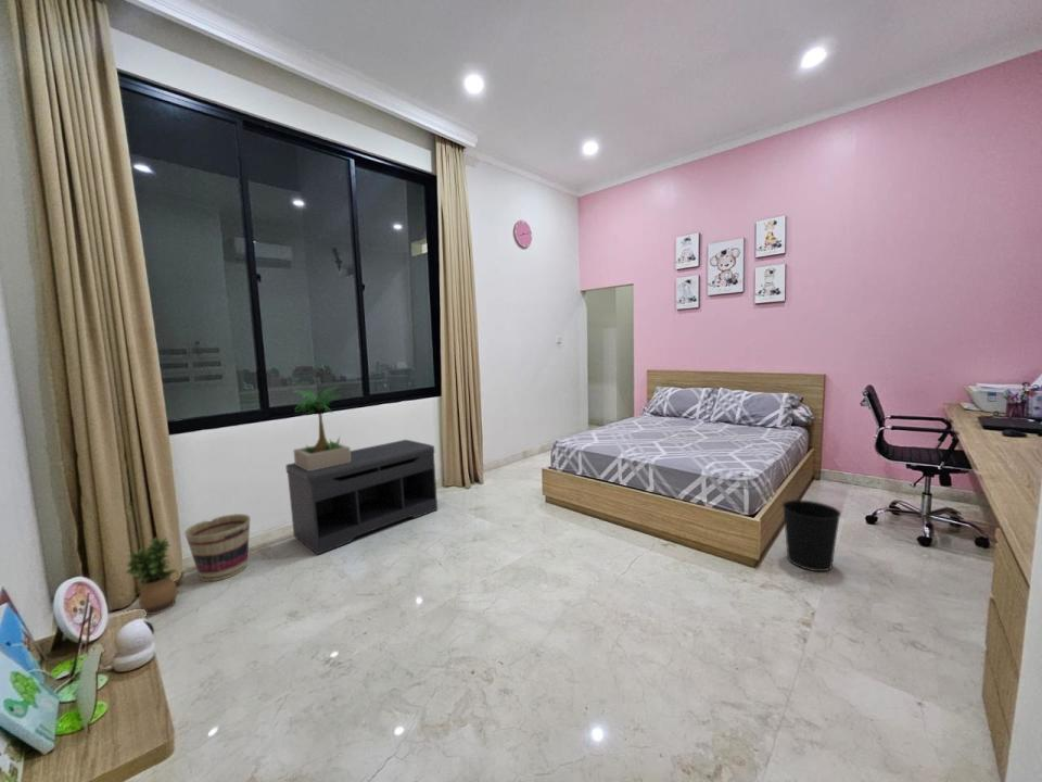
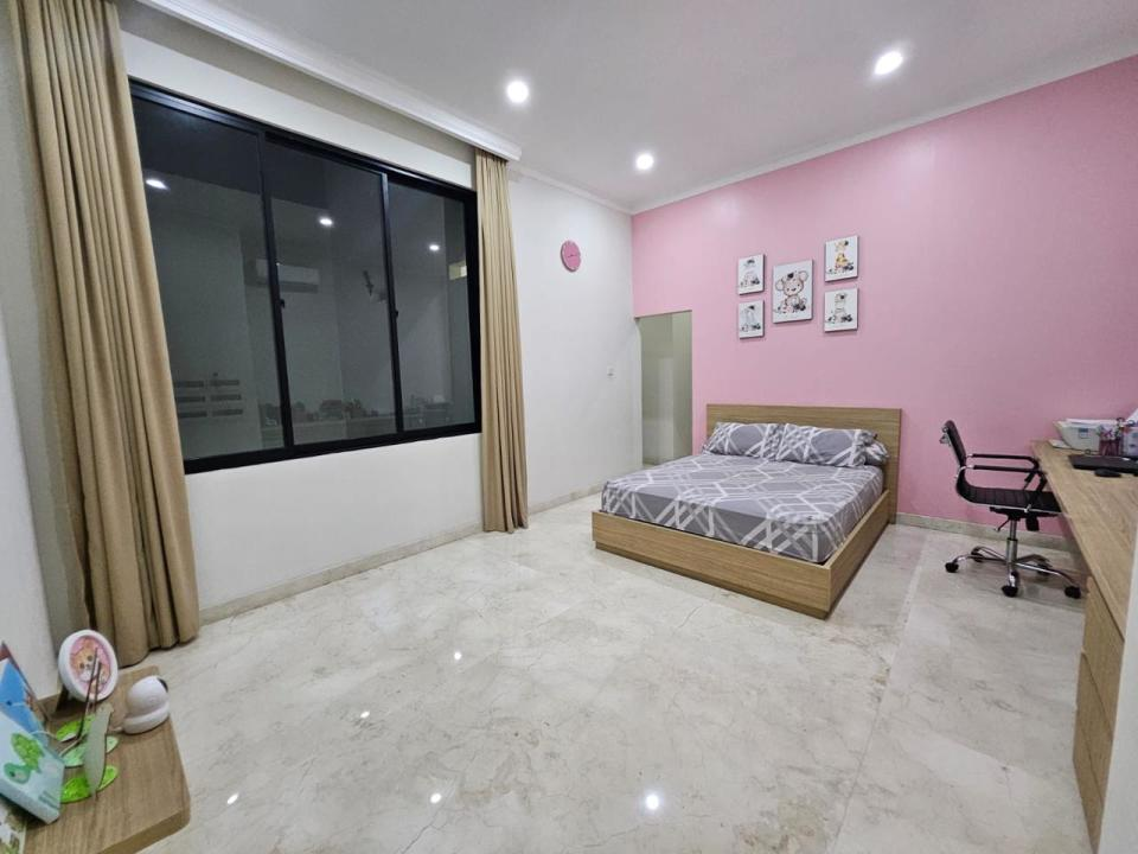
- potted plant [292,386,352,471]
- basket [183,513,251,582]
- bench [284,439,439,556]
- wastebasket [782,499,842,572]
- potted plant [125,537,179,616]
